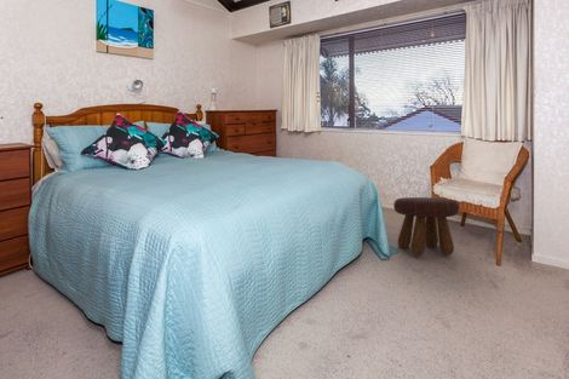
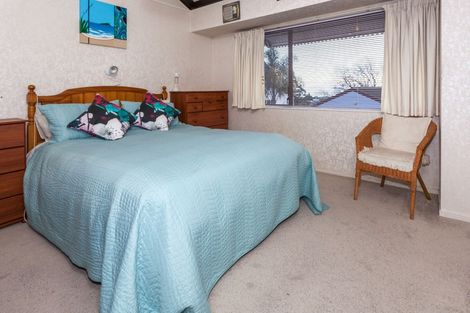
- footstool [392,196,460,257]
